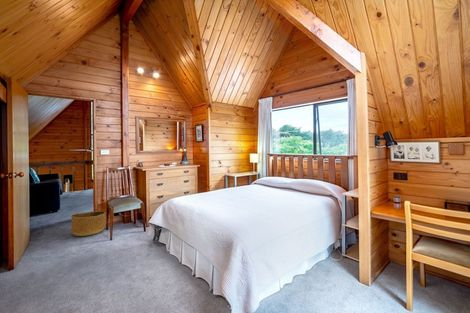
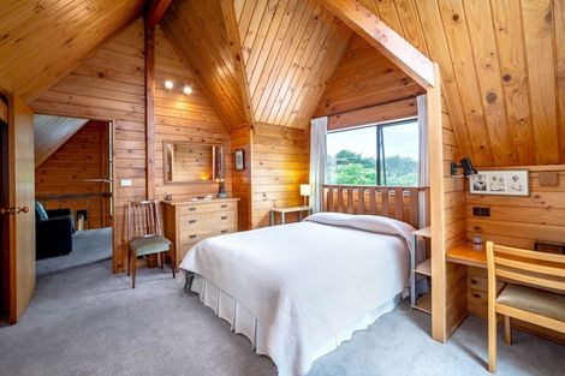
- basket [70,210,106,237]
